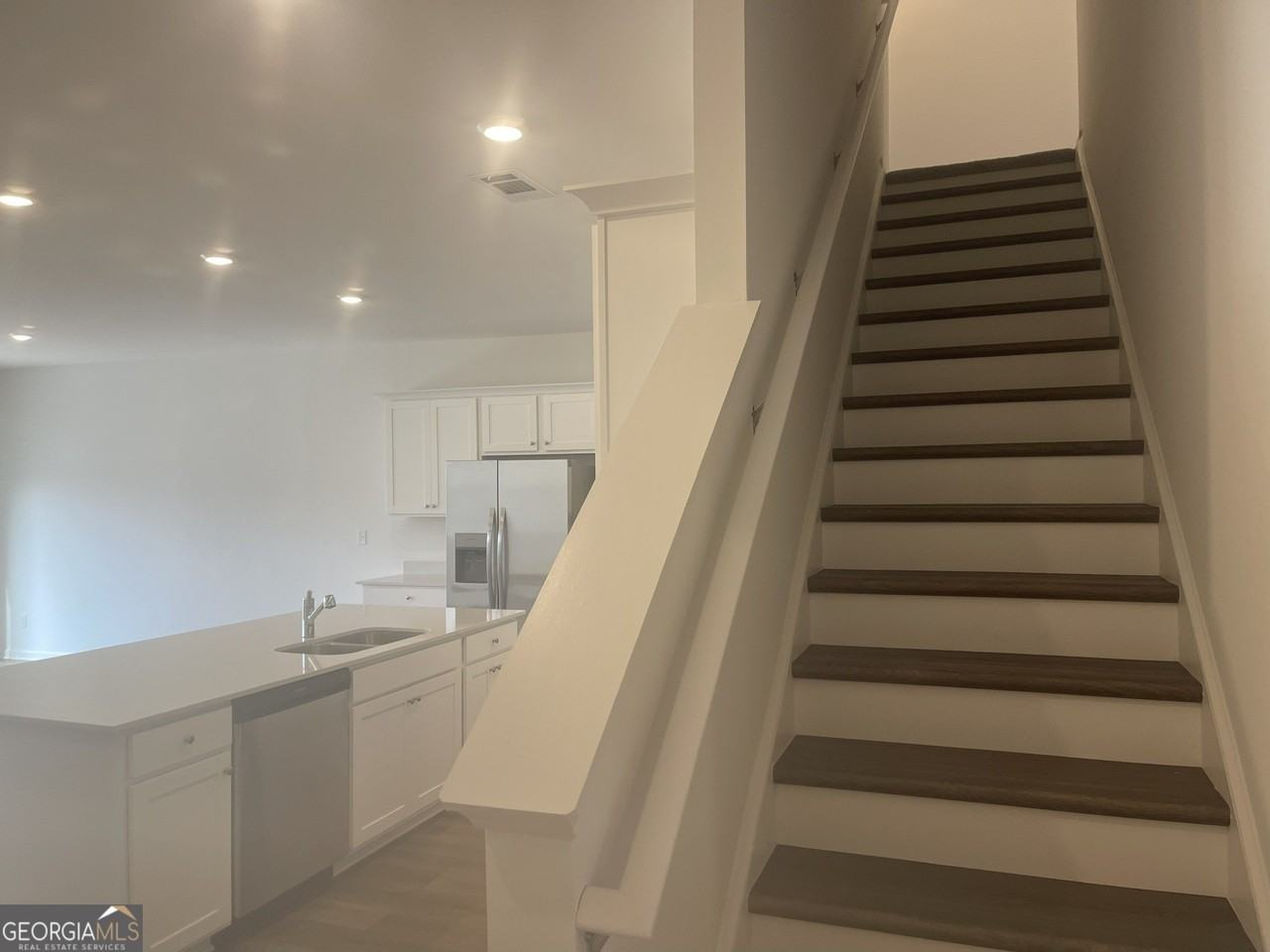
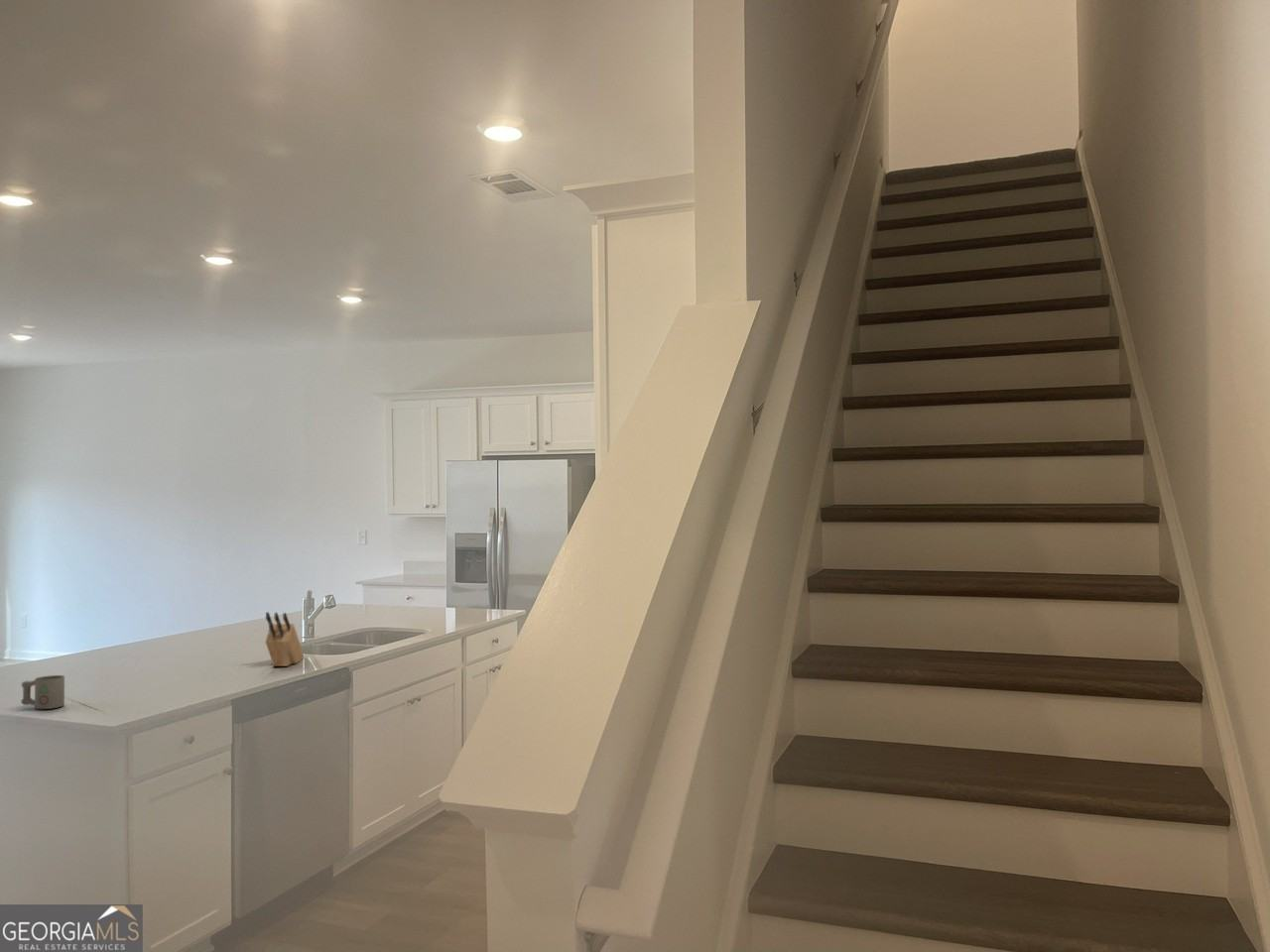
+ mug [20,674,65,710]
+ knife block [265,611,306,667]
